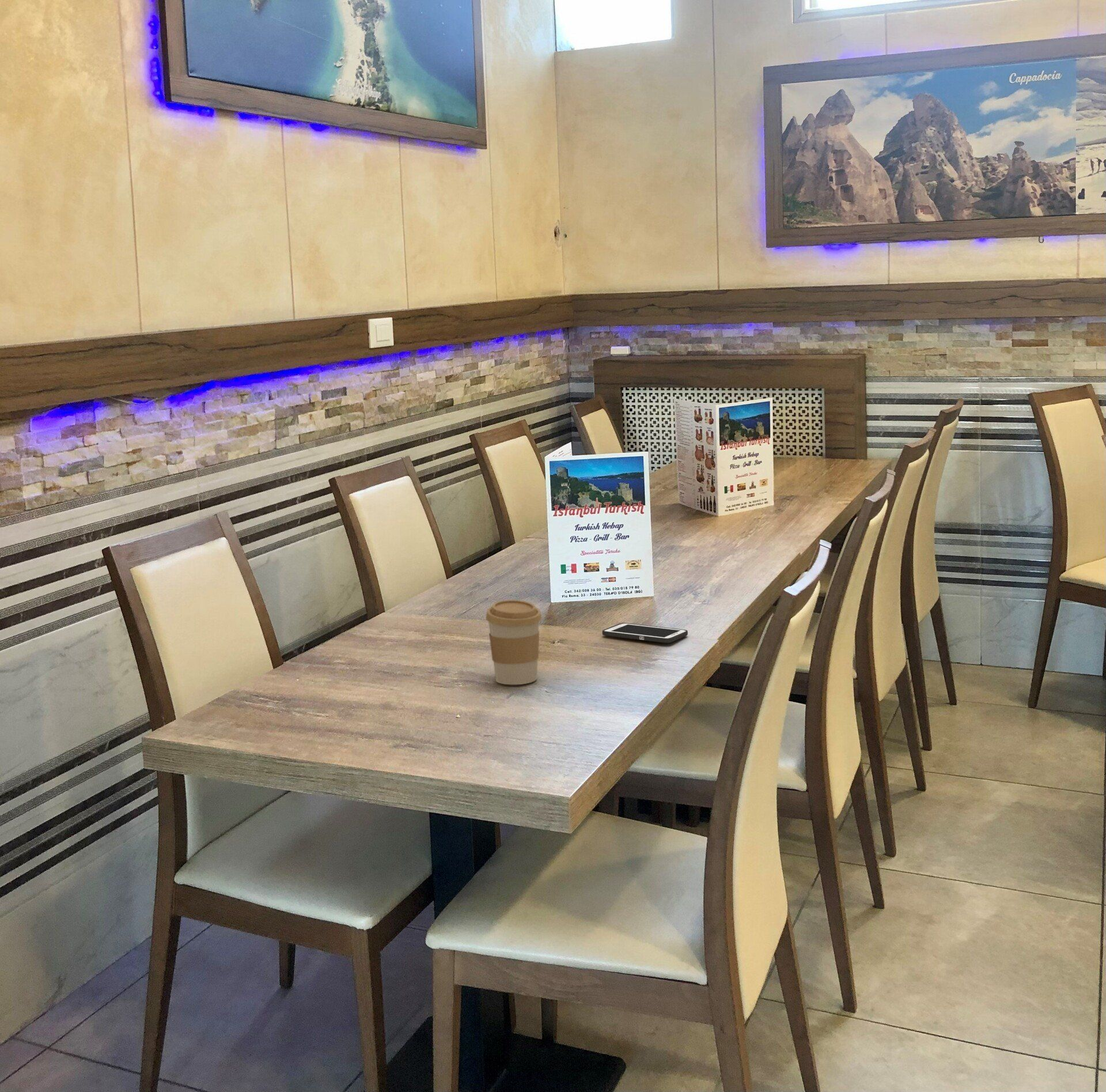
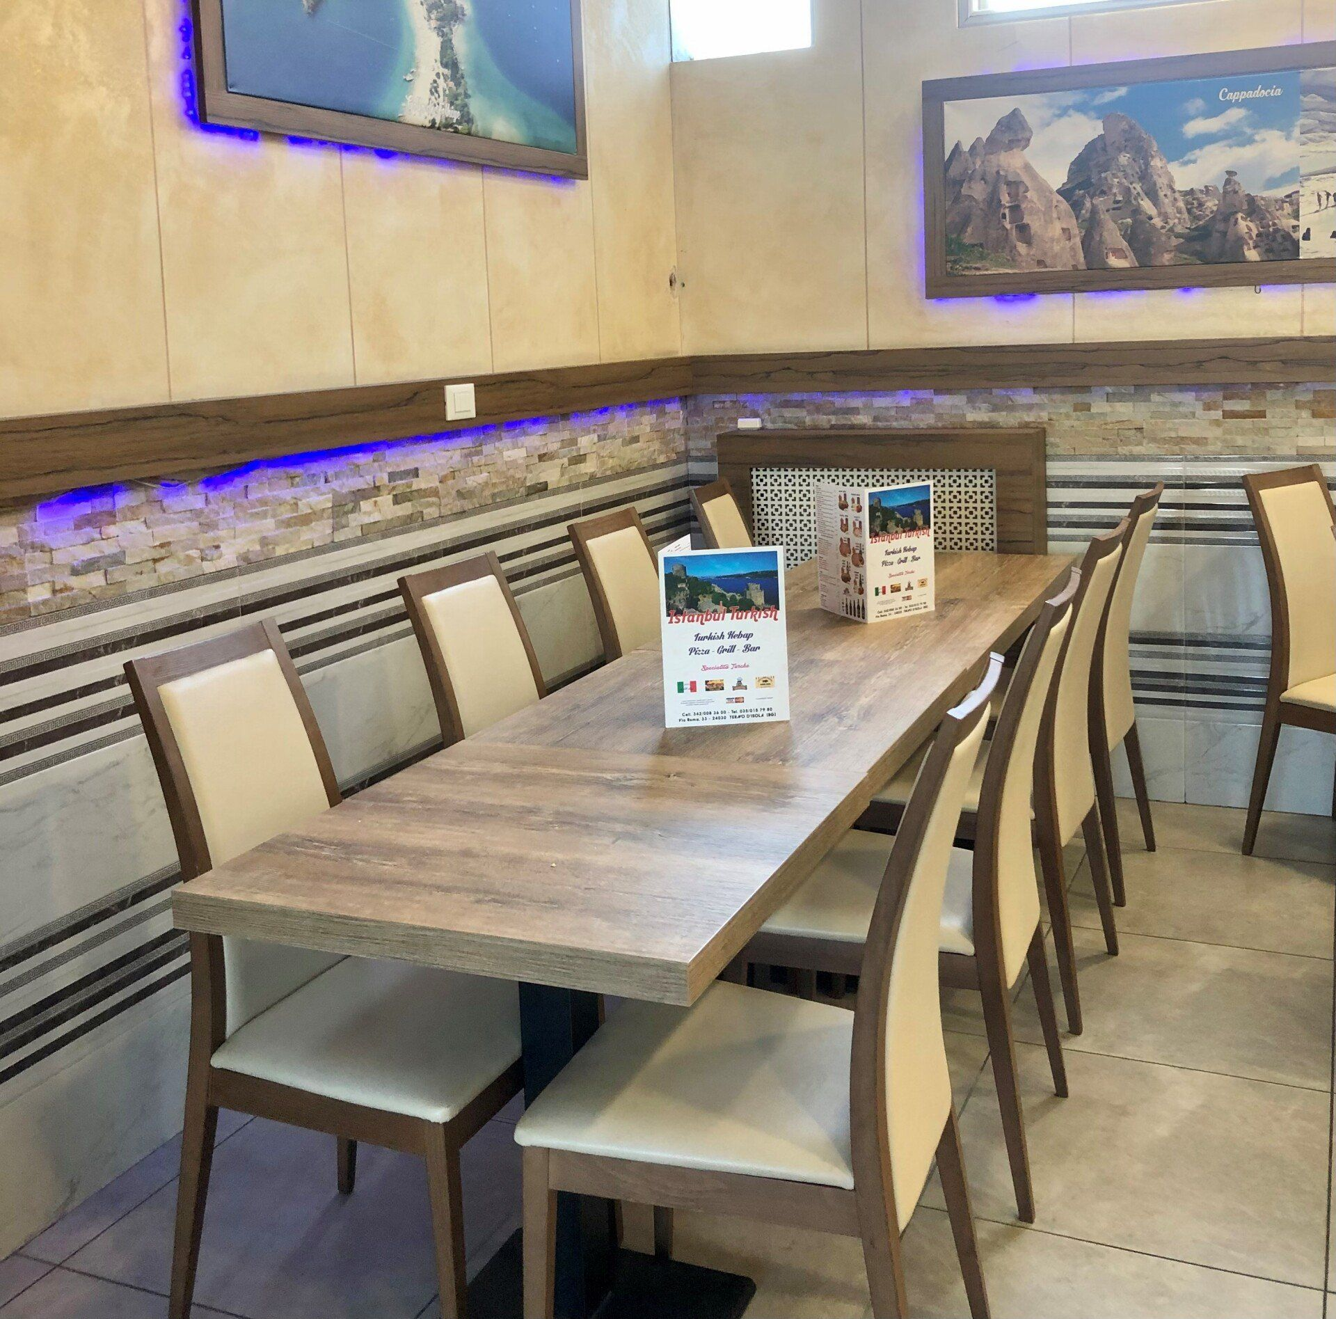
- coffee cup [485,599,543,685]
- cell phone [602,622,688,644]
